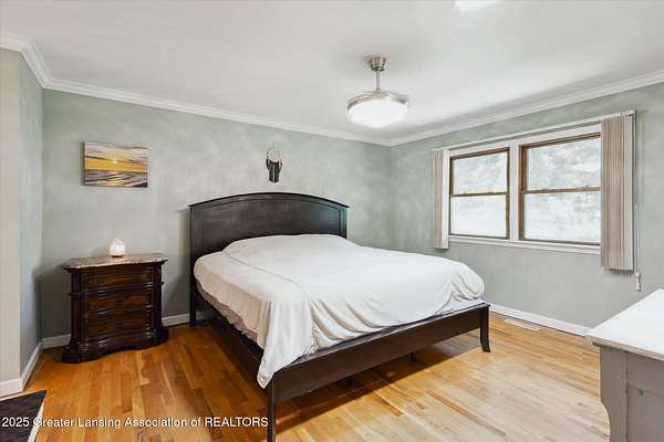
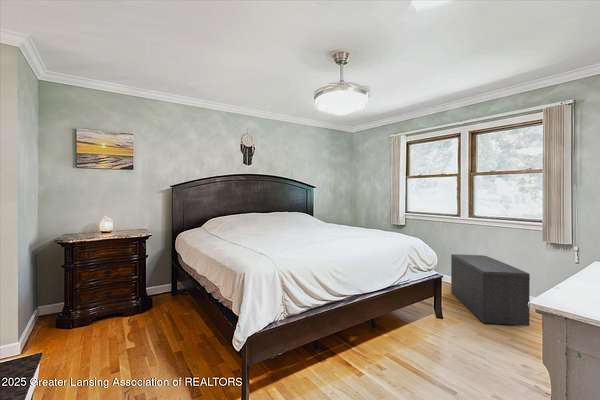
+ bench [450,253,531,327]
